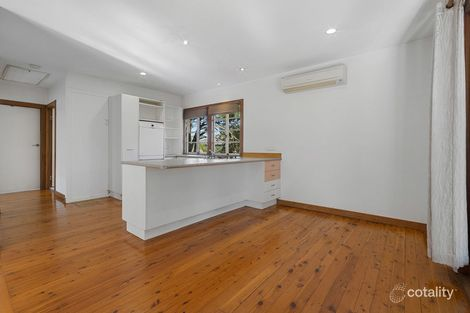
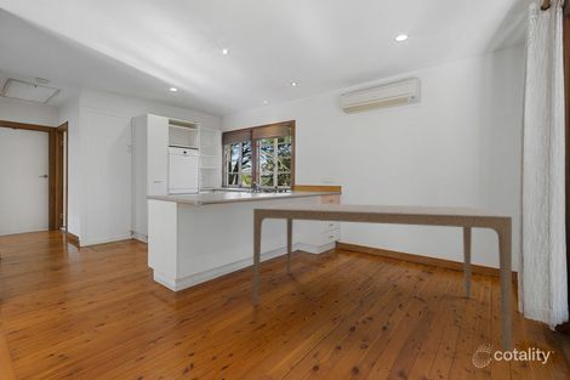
+ dining table [252,202,513,352]
